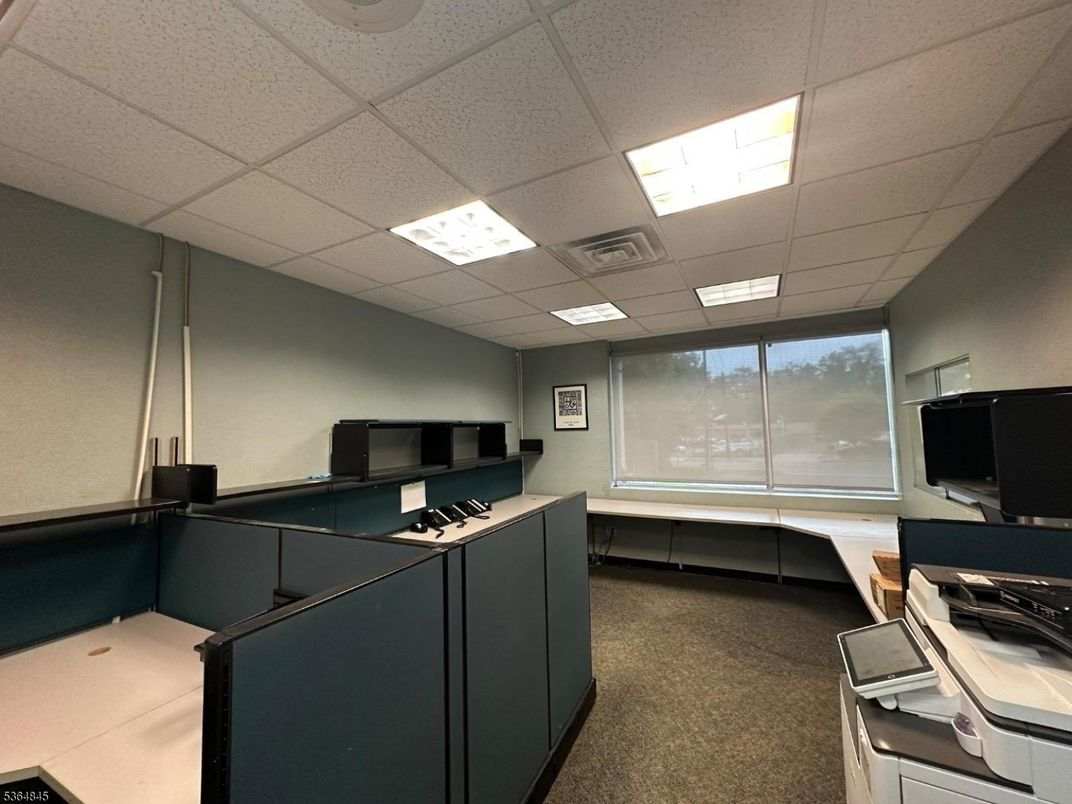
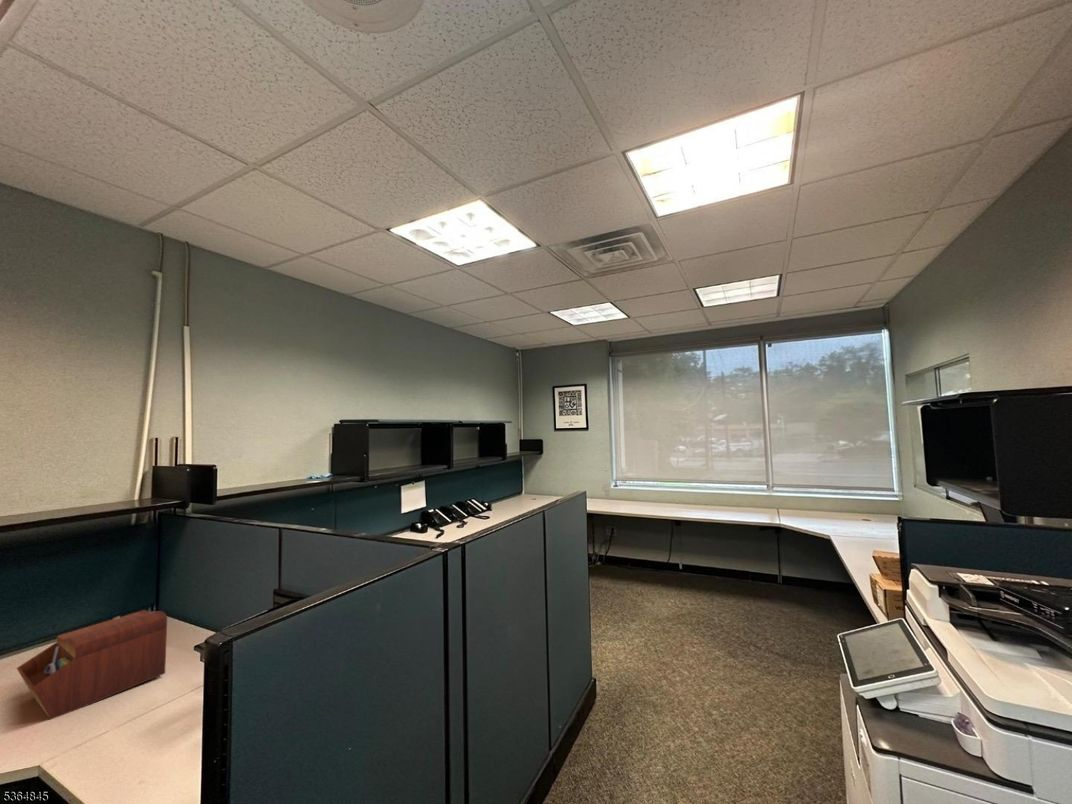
+ sewing box [16,609,168,720]
